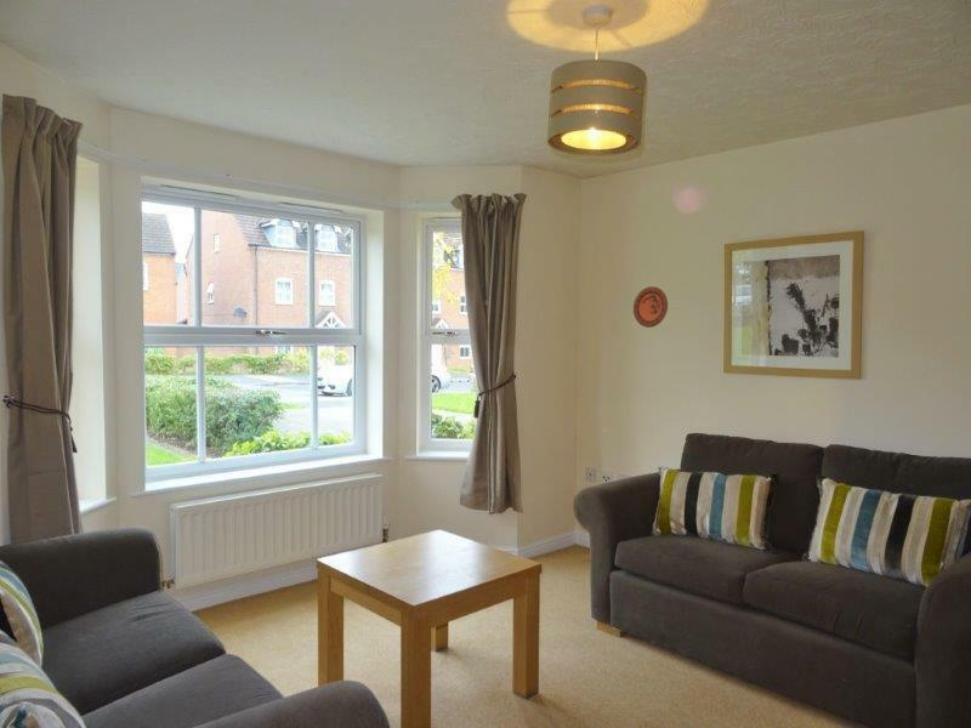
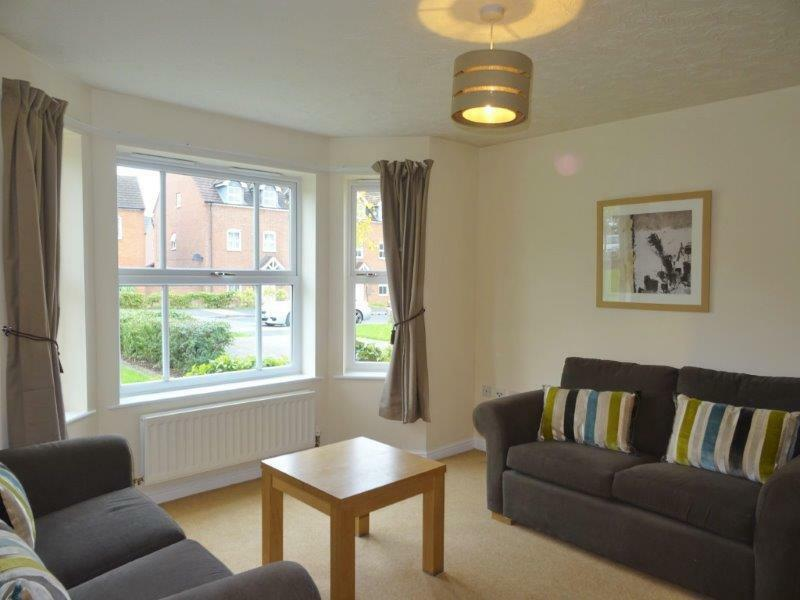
- decorative plate [632,285,669,329]
